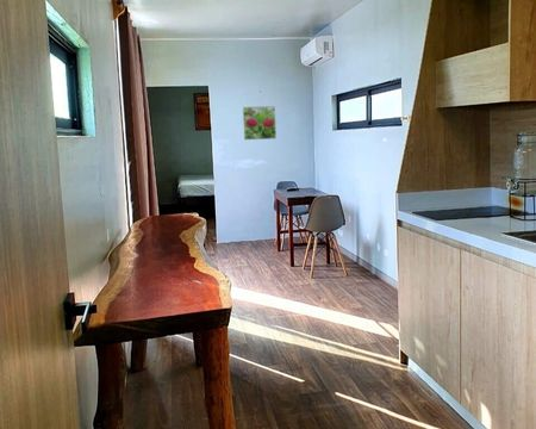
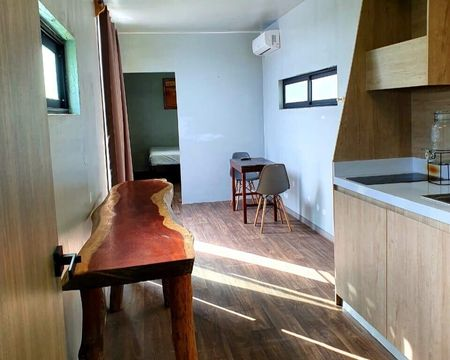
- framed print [242,105,278,141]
